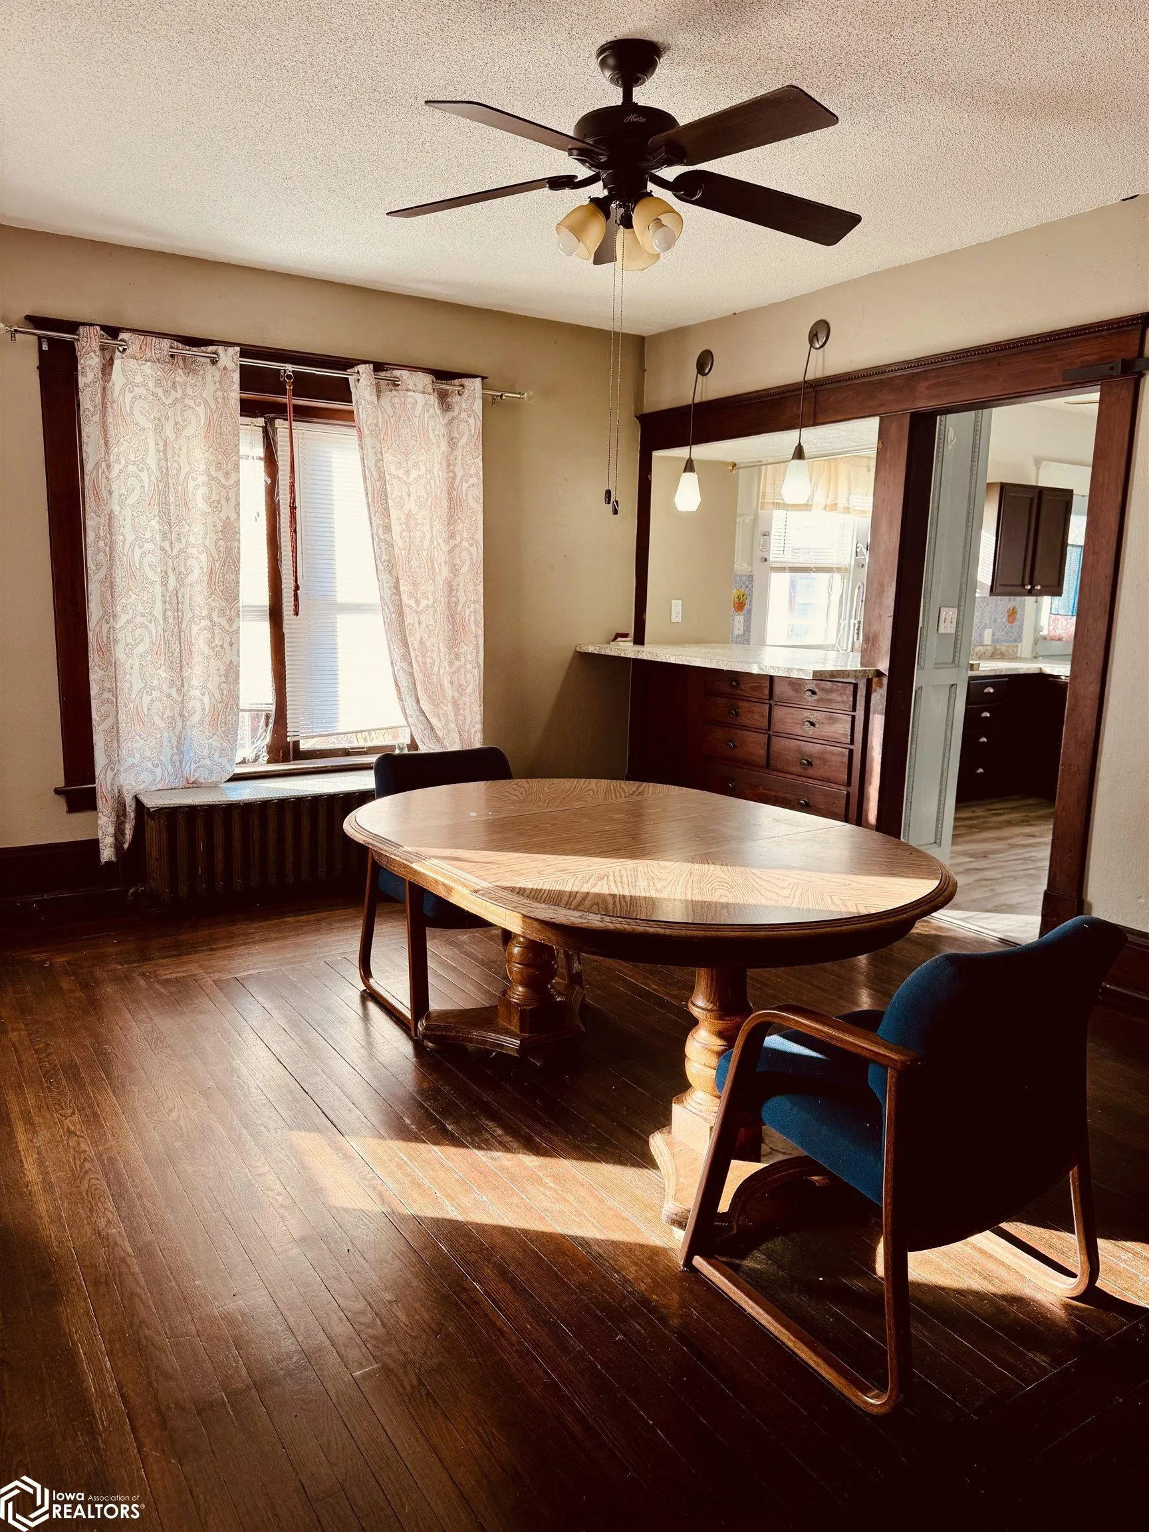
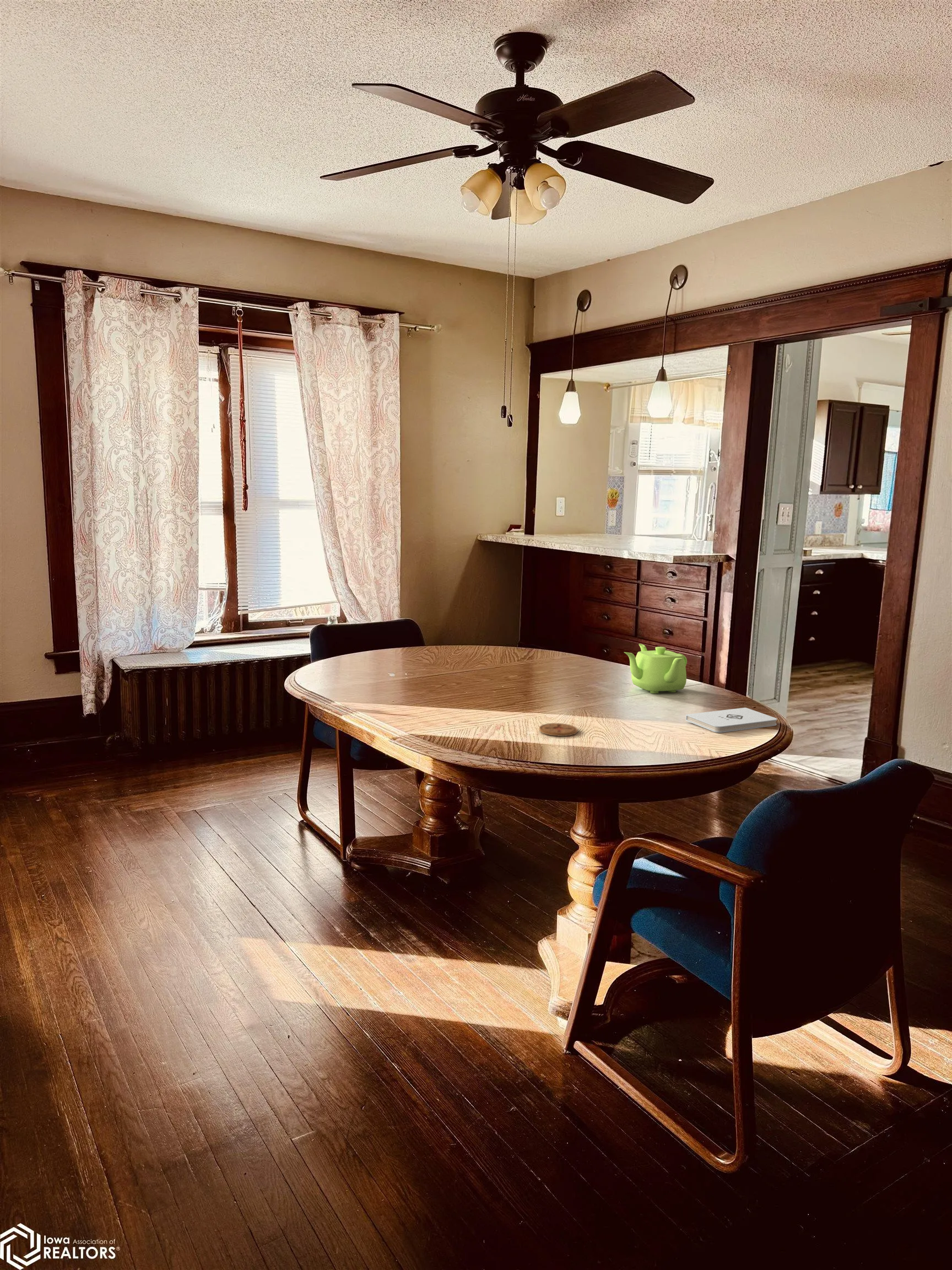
+ notepad [685,707,777,733]
+ teapot [624,643,688,694]
+ coaster [539,723,578,737]
